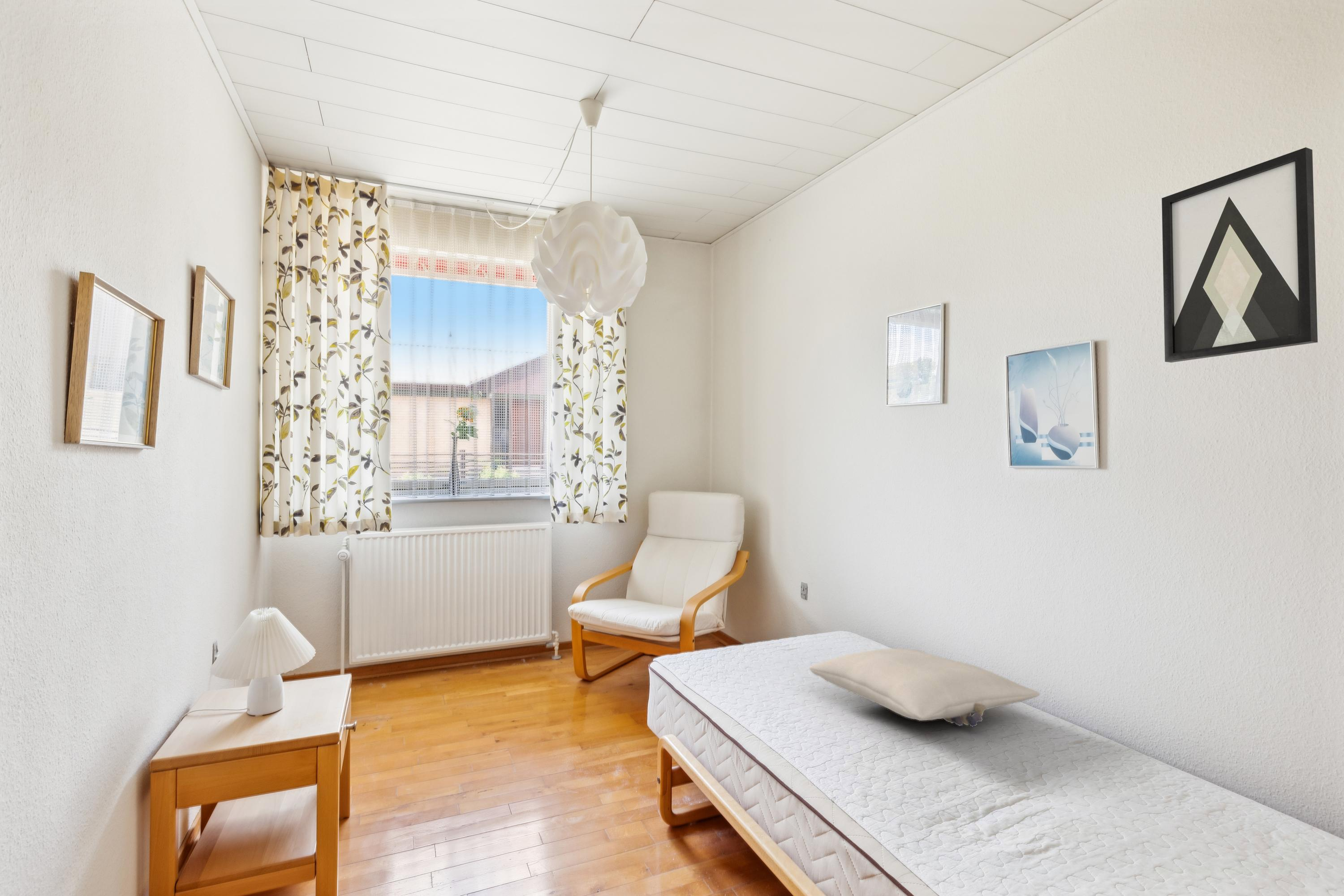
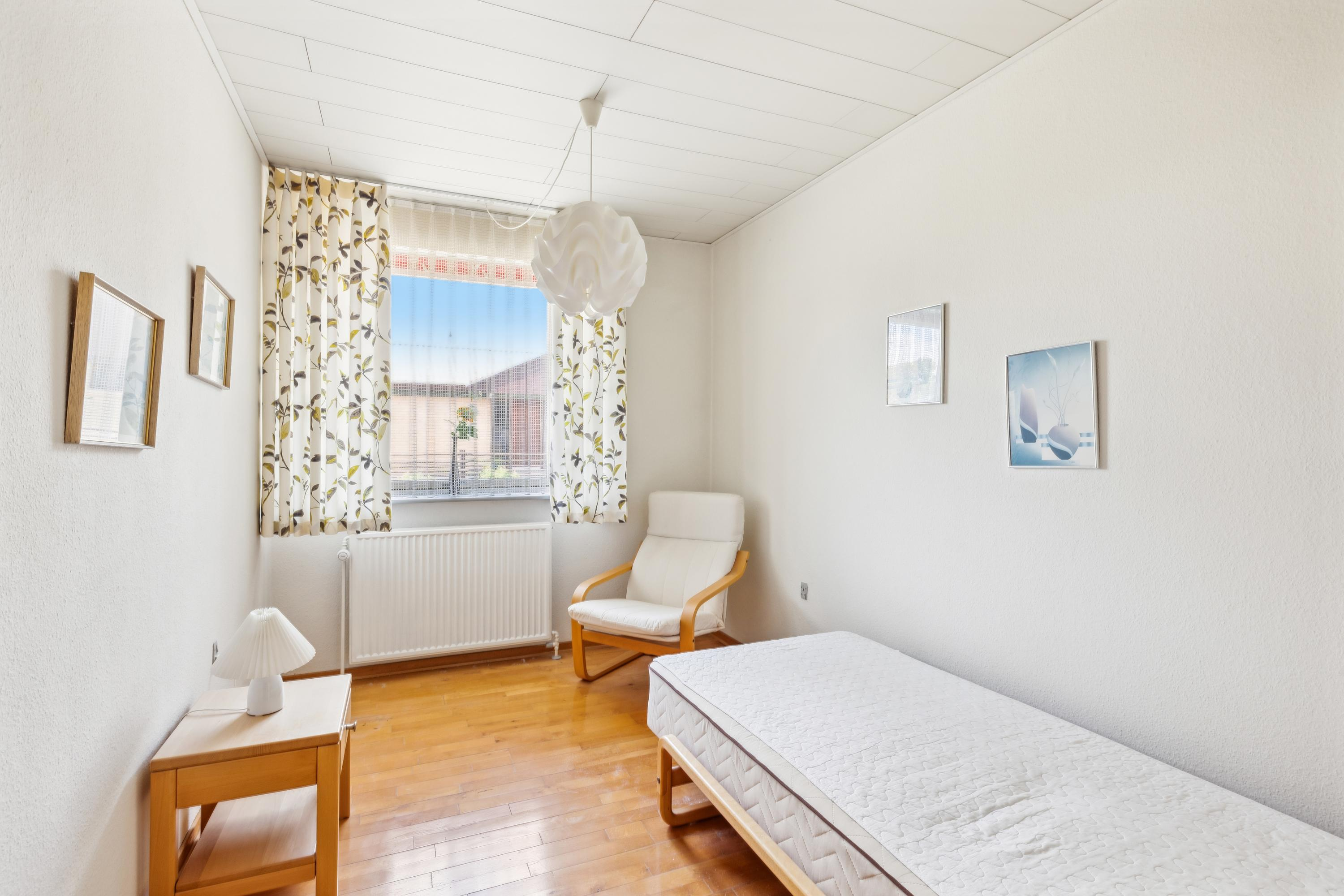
- wall art [1161,147,1318,363]
- pillow [808,648,1040,728]
